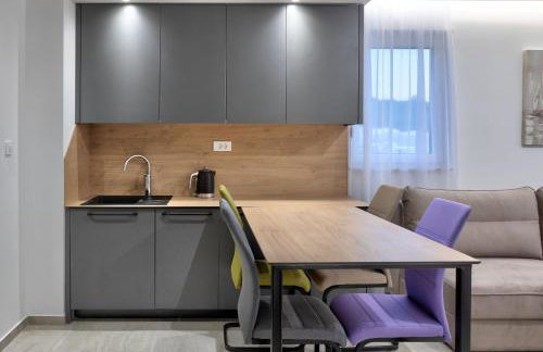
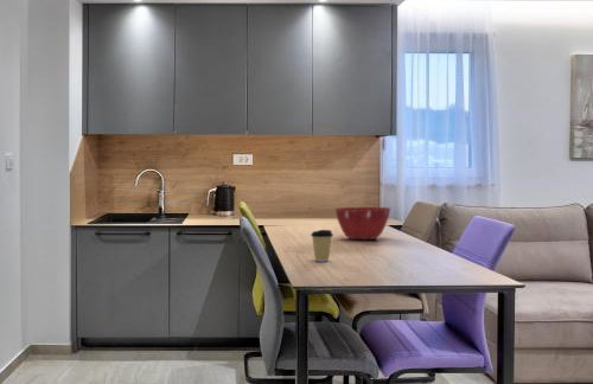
+ coffee cup [310,229,334,263]
+ mixing bowl [333,206,391,241]
